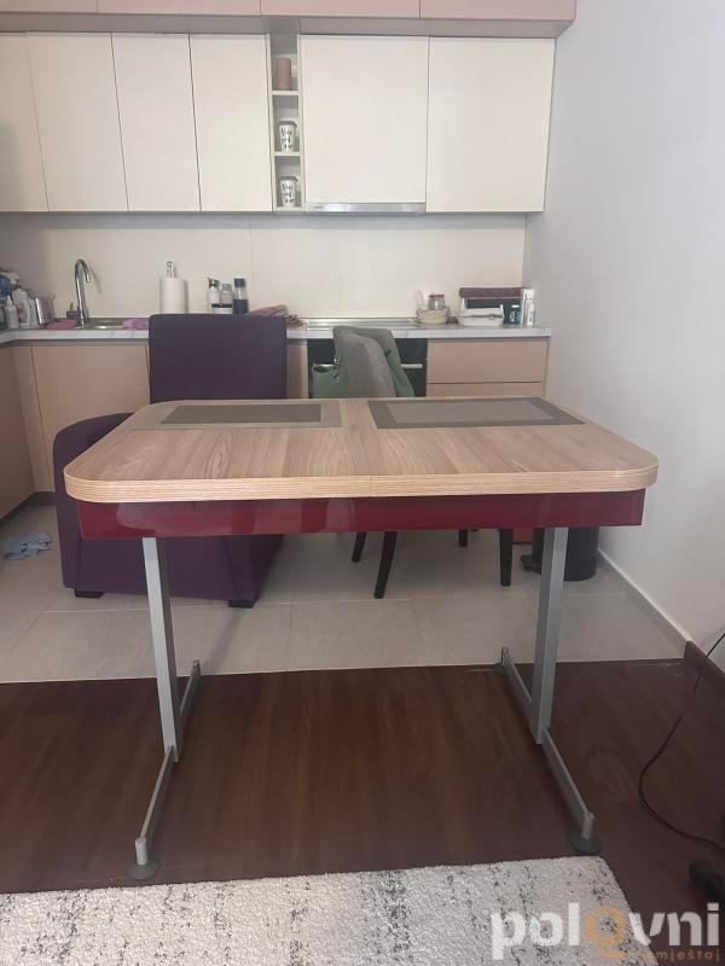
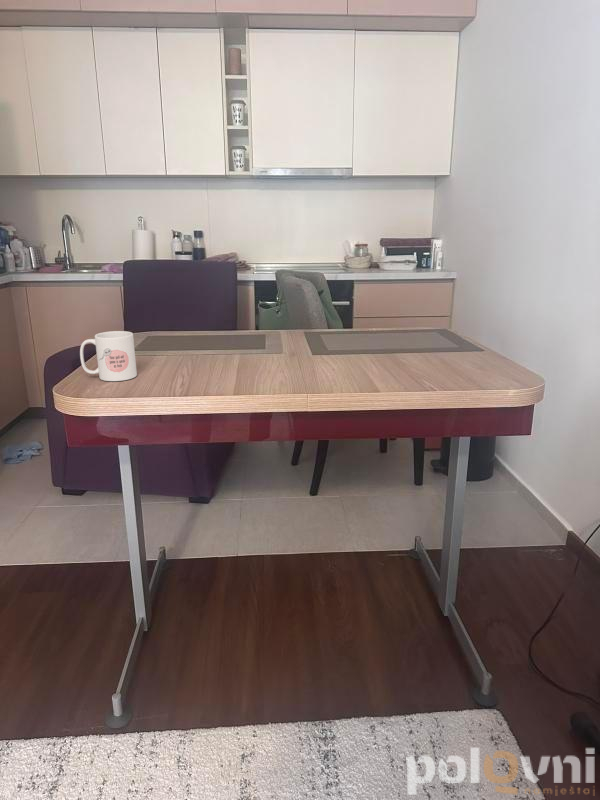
+ mug [79,330,138,382]
